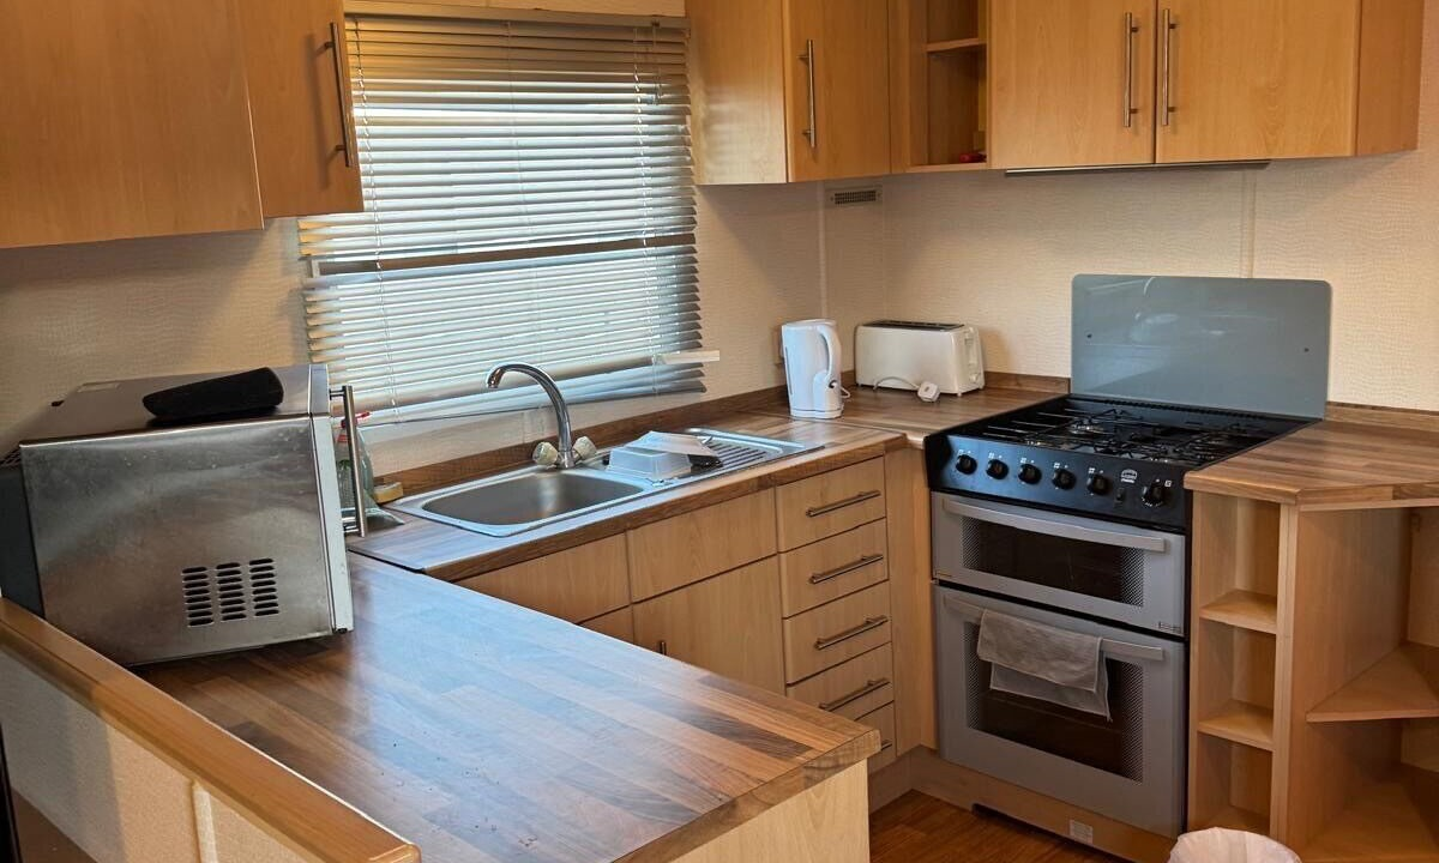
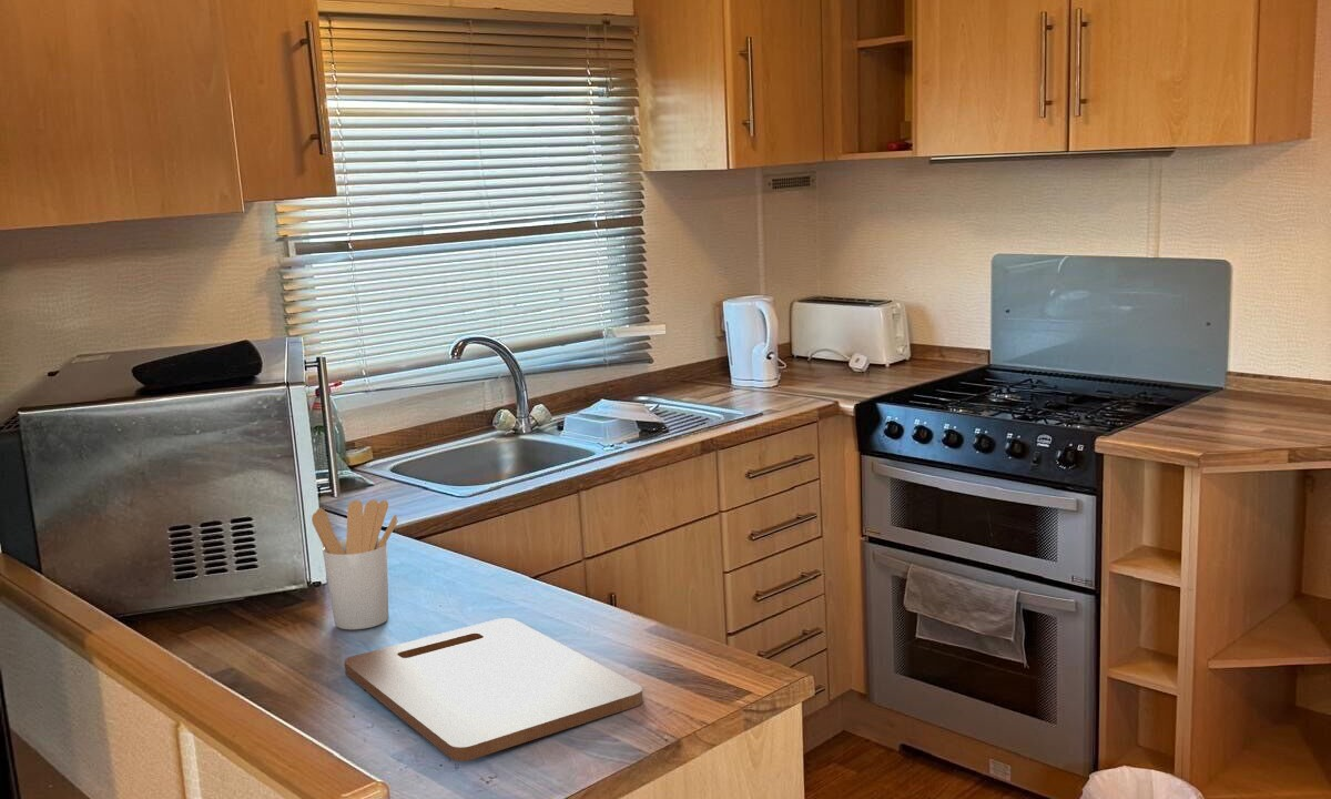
+ cutting board [343,617,644,762]
+ utensil holder [311,498,399,630]
